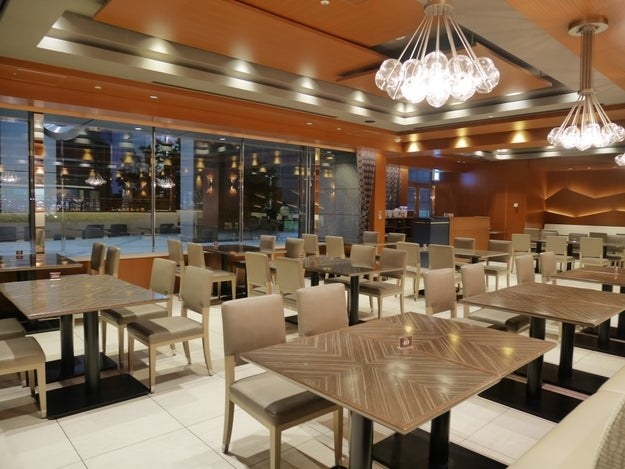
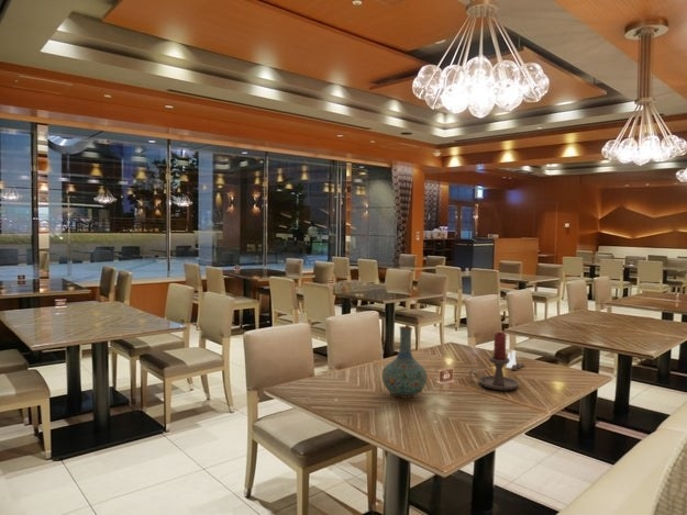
+ salt and pepper shaker set [505,349,527,371]
+ candle holder [468,331,520,391]
+ vase [380,325,429,400]
